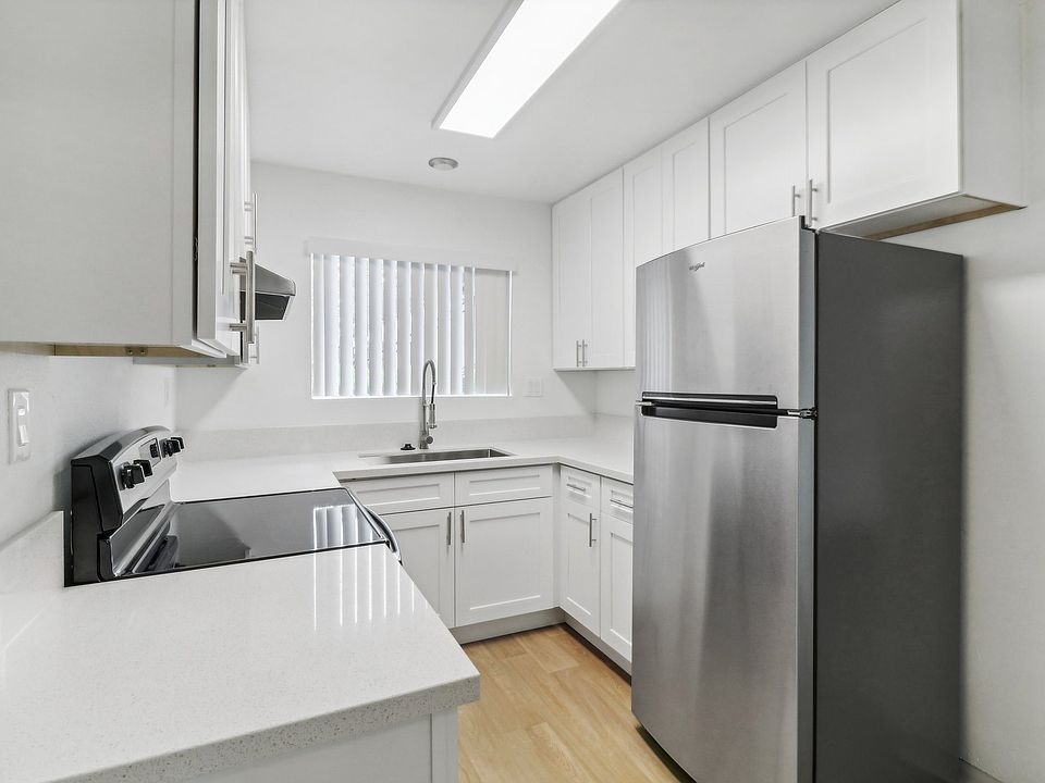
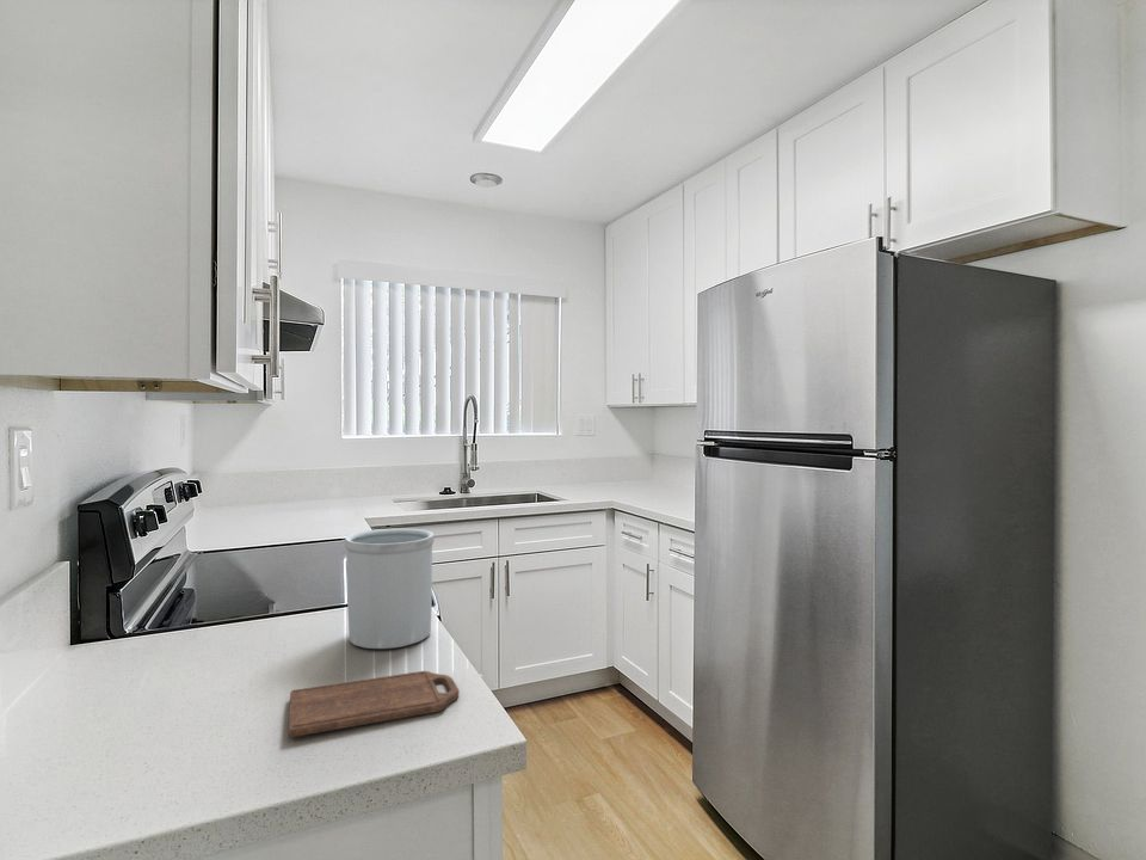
+ cutting board [286,670,460,738]
+ utensil holder [344,527,436,650]
